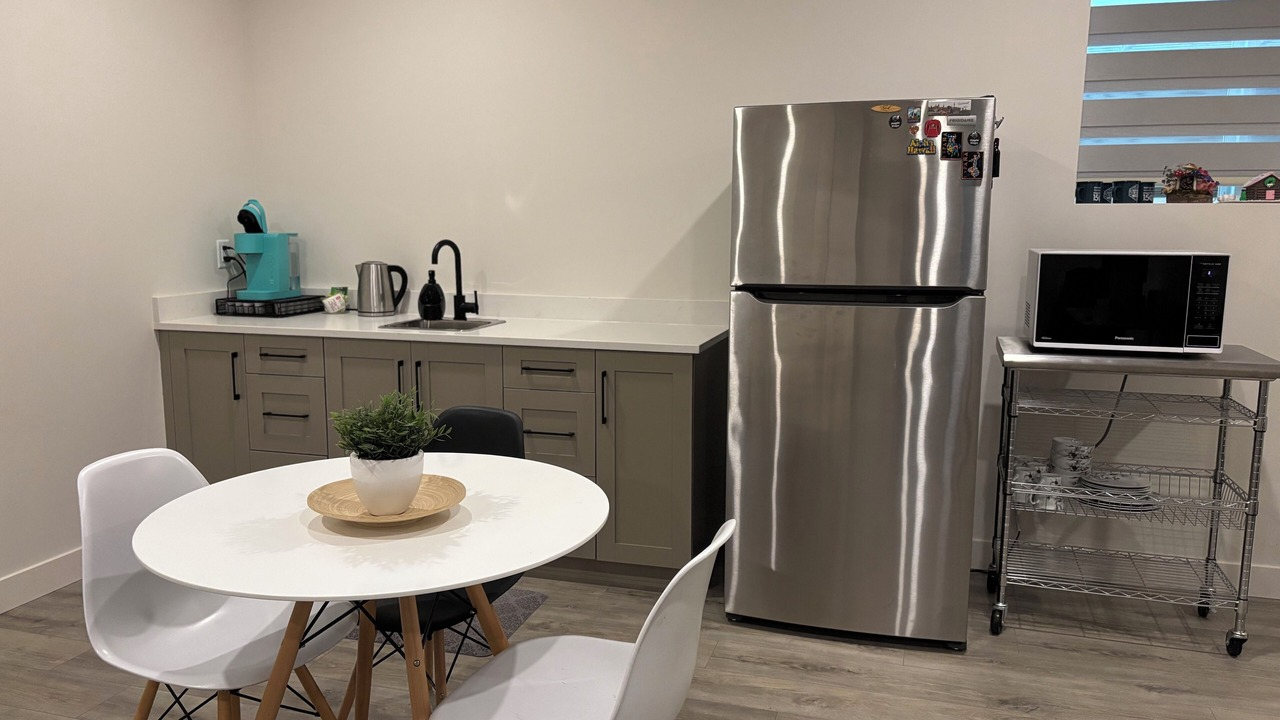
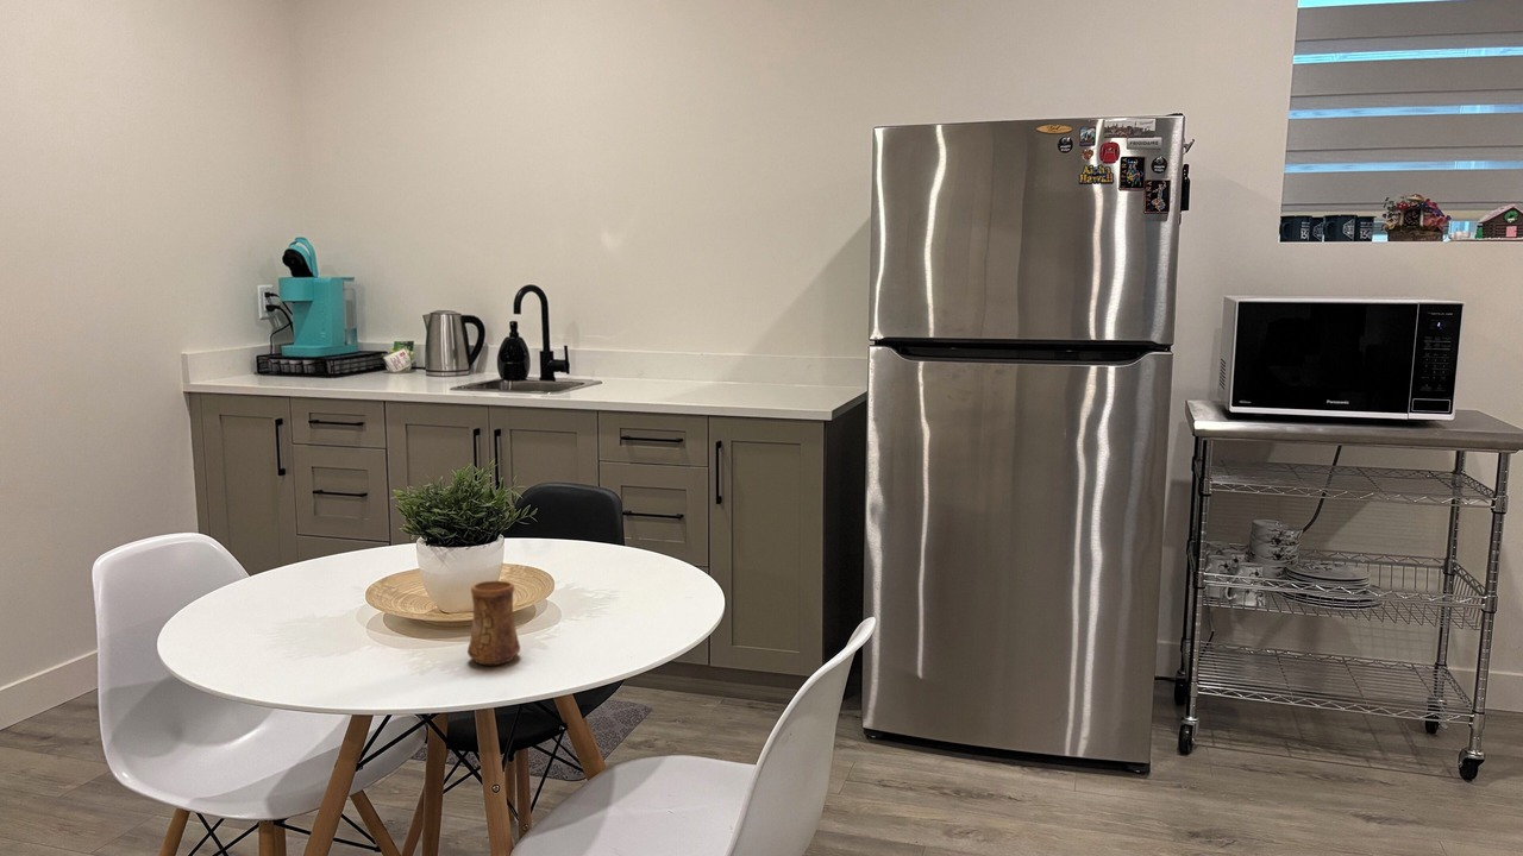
+ cup [466,579,521,666]
